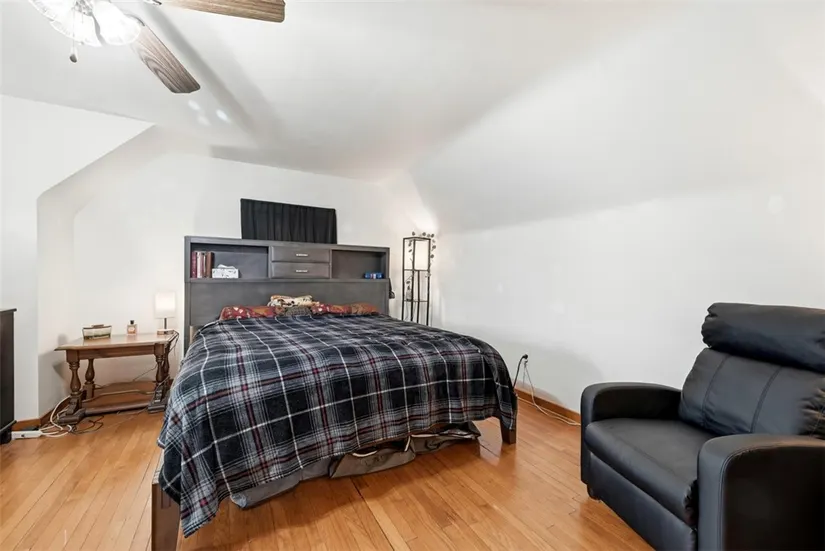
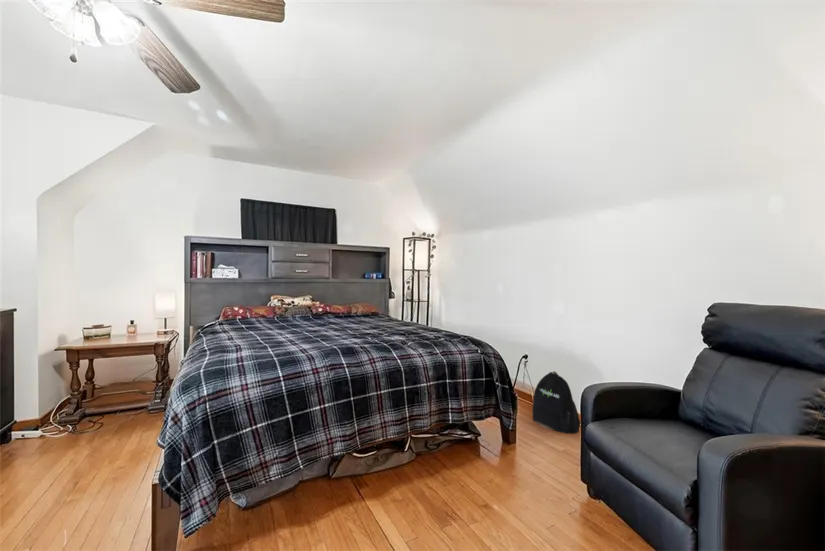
+ backpack [531,371,581,435]
